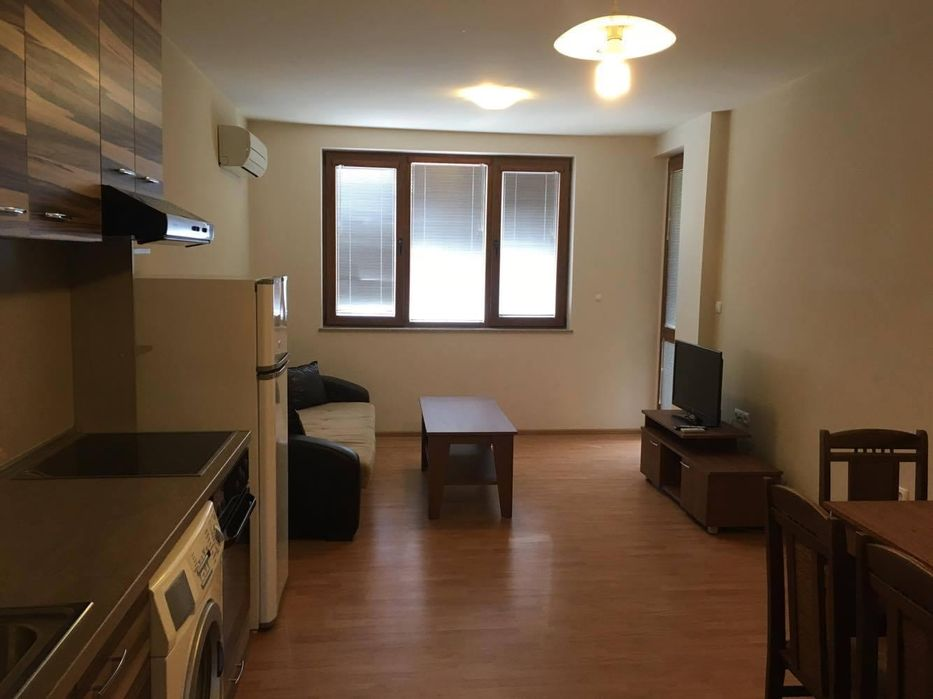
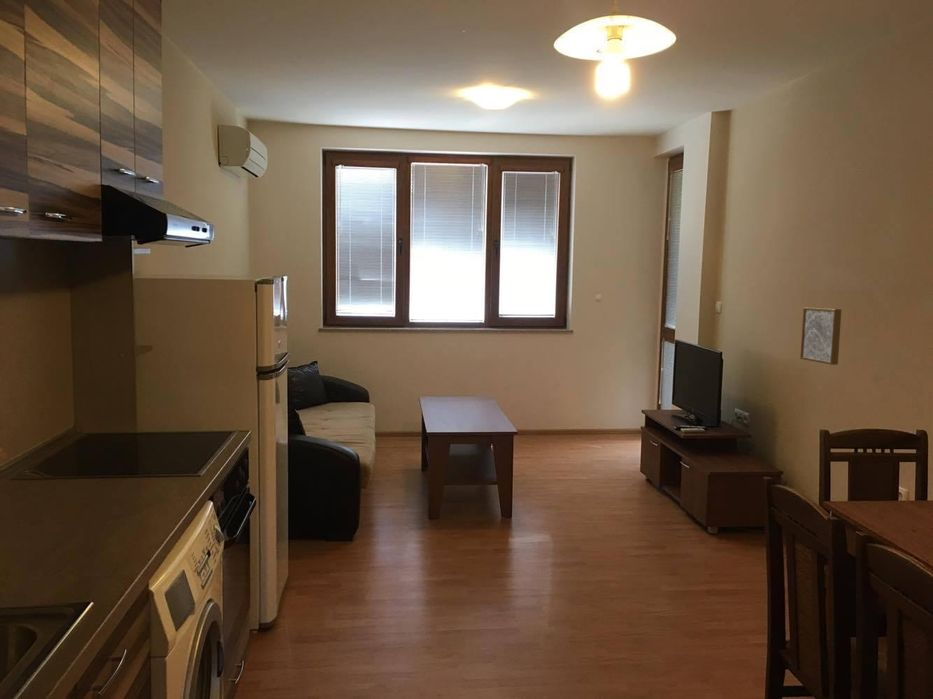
+ wall art [799,306,842,366]
